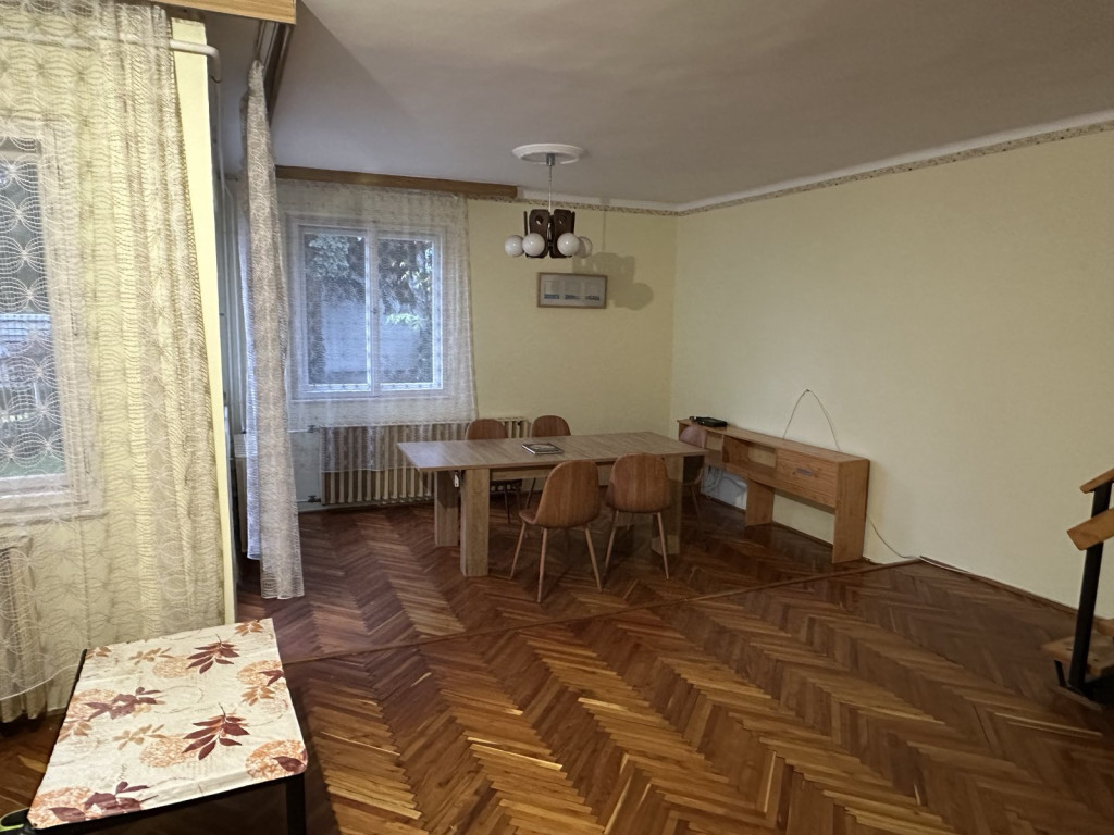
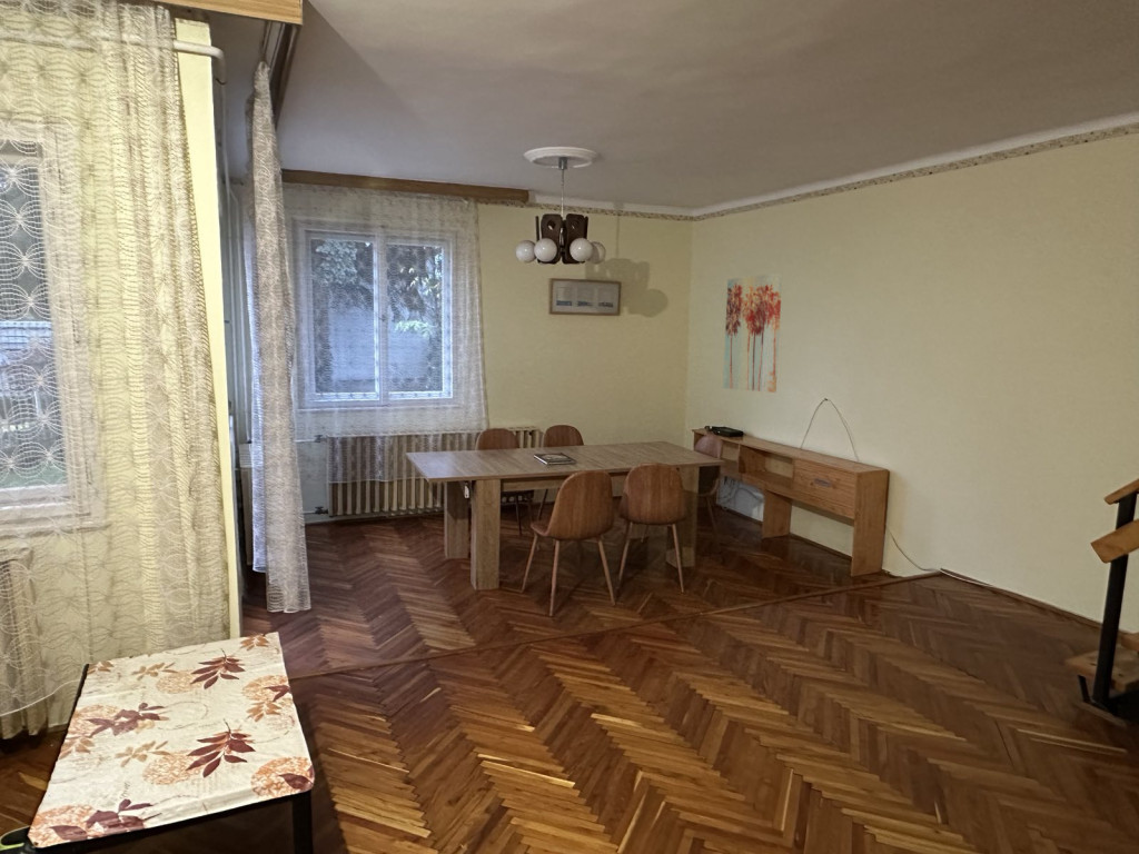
+ wall art [722,271,783,394]
